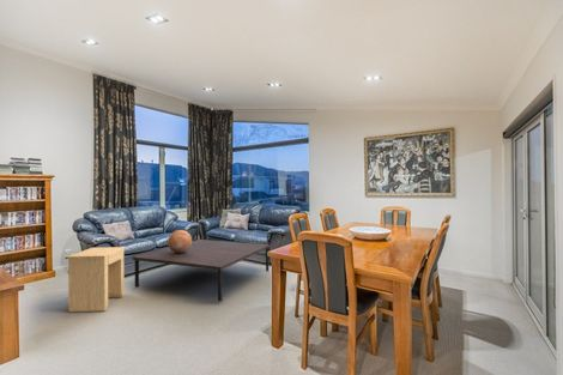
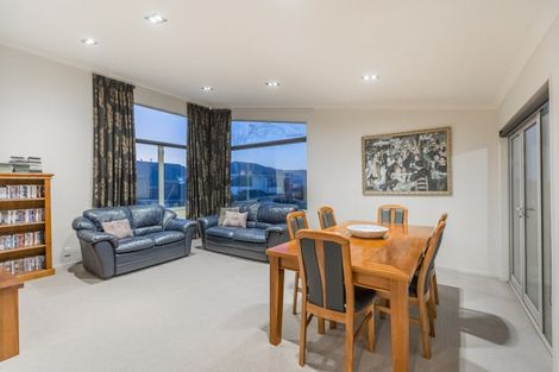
- coffee table [132,238,272,303]
- side table [66,246,126,313]
- decorative globe [167,229,193,253]
